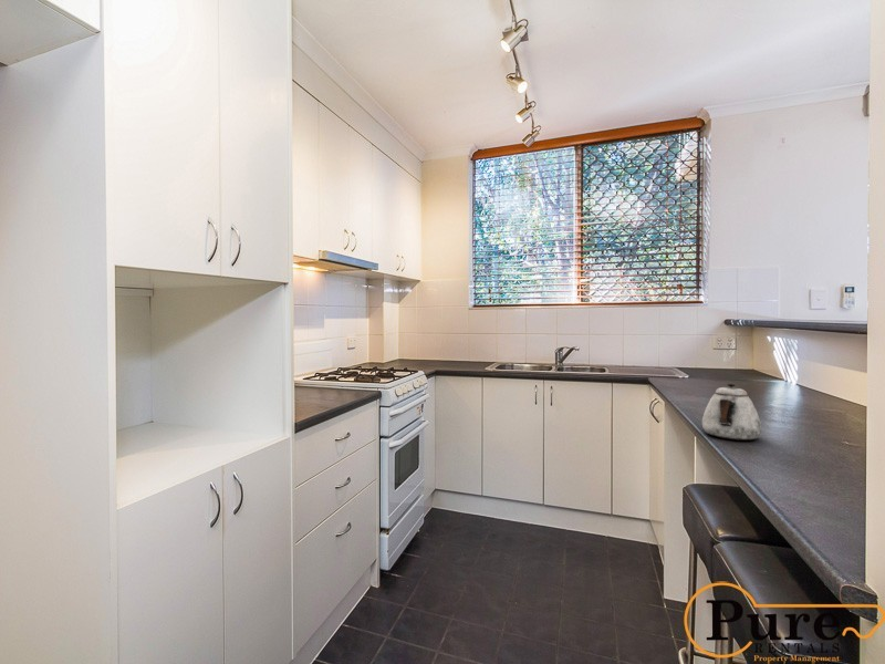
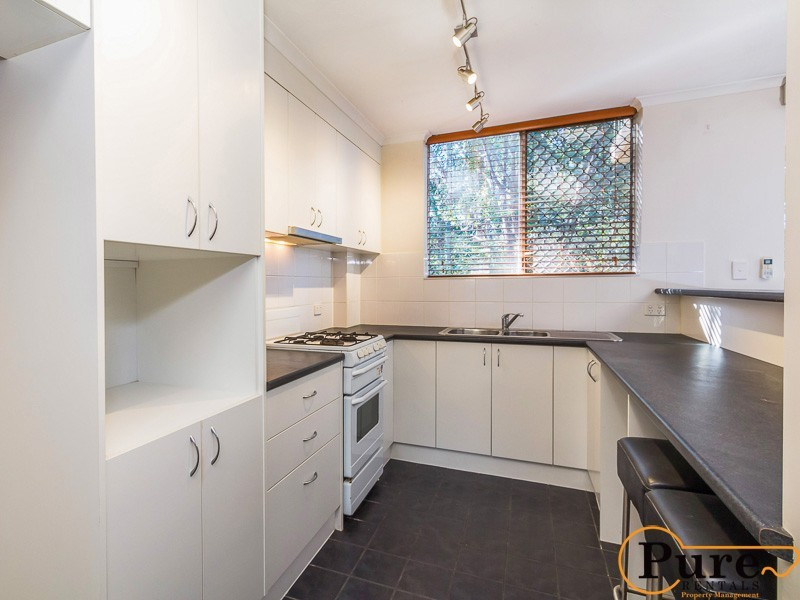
- teapot [701,383,762,442]
